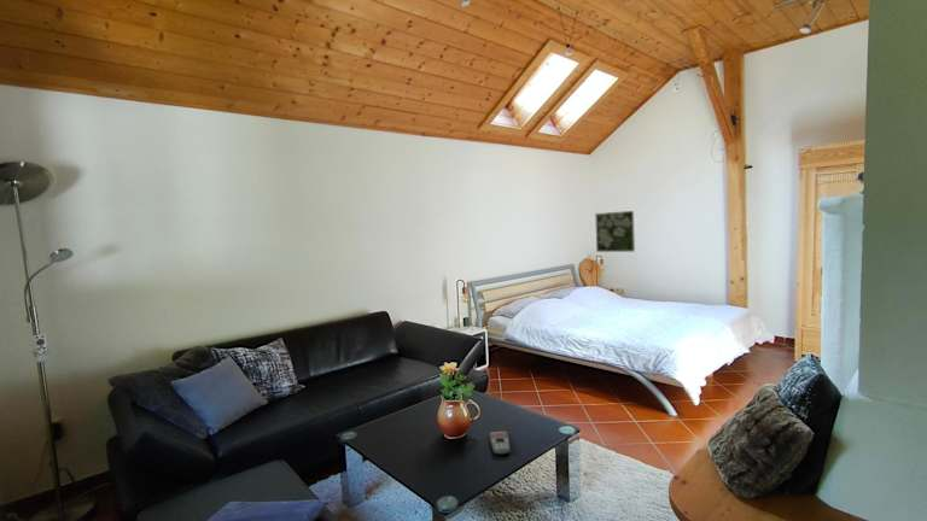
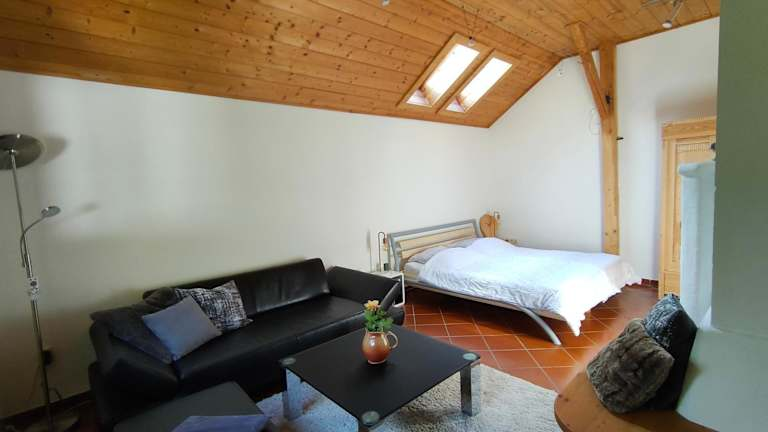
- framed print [594,210,636,253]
- remote control [488,431,512,456]
